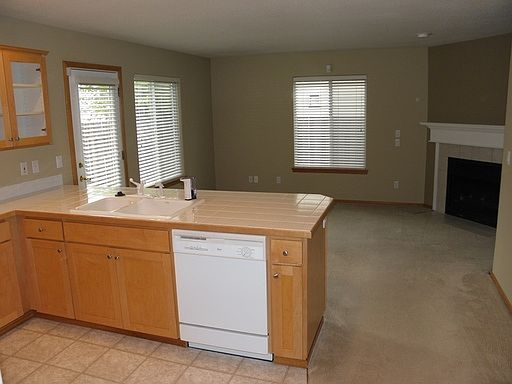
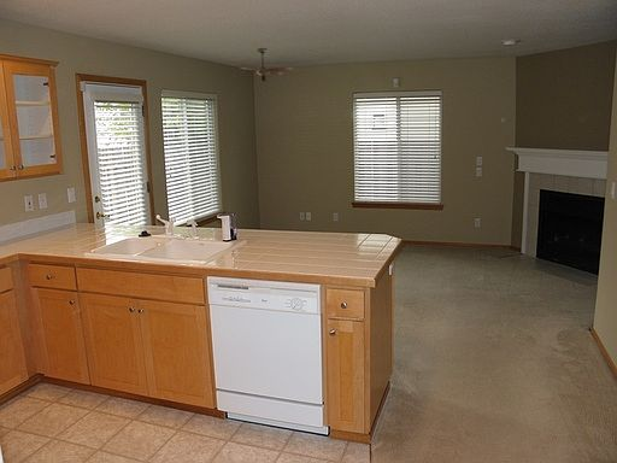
+ ceiling fan [237,47,296,83]
